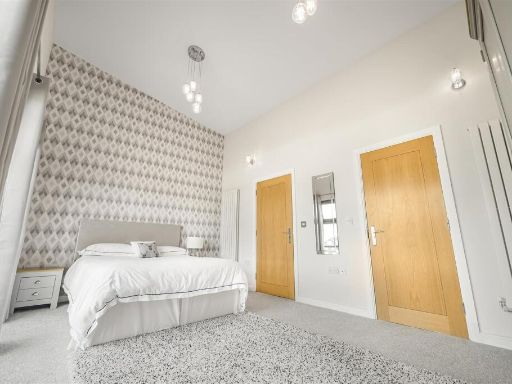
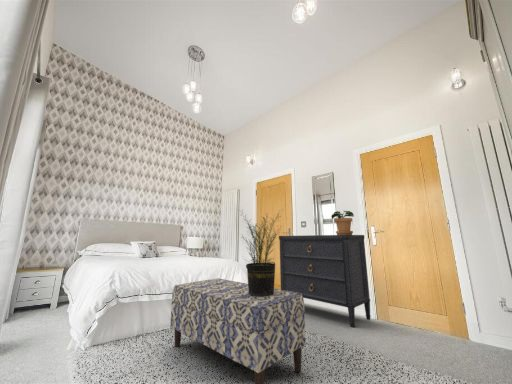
+ dresser [278,234,371,328]
+ potted plant [330,210,355,235]
+ potted plant [239,209,283,296]
+ bench [169,277,307,384]
